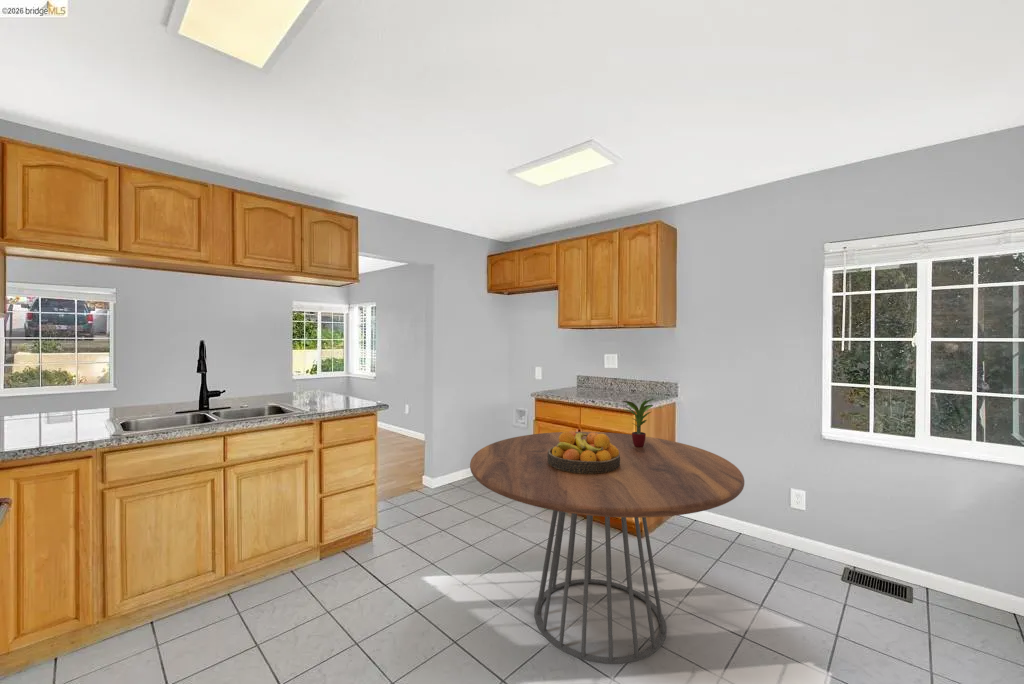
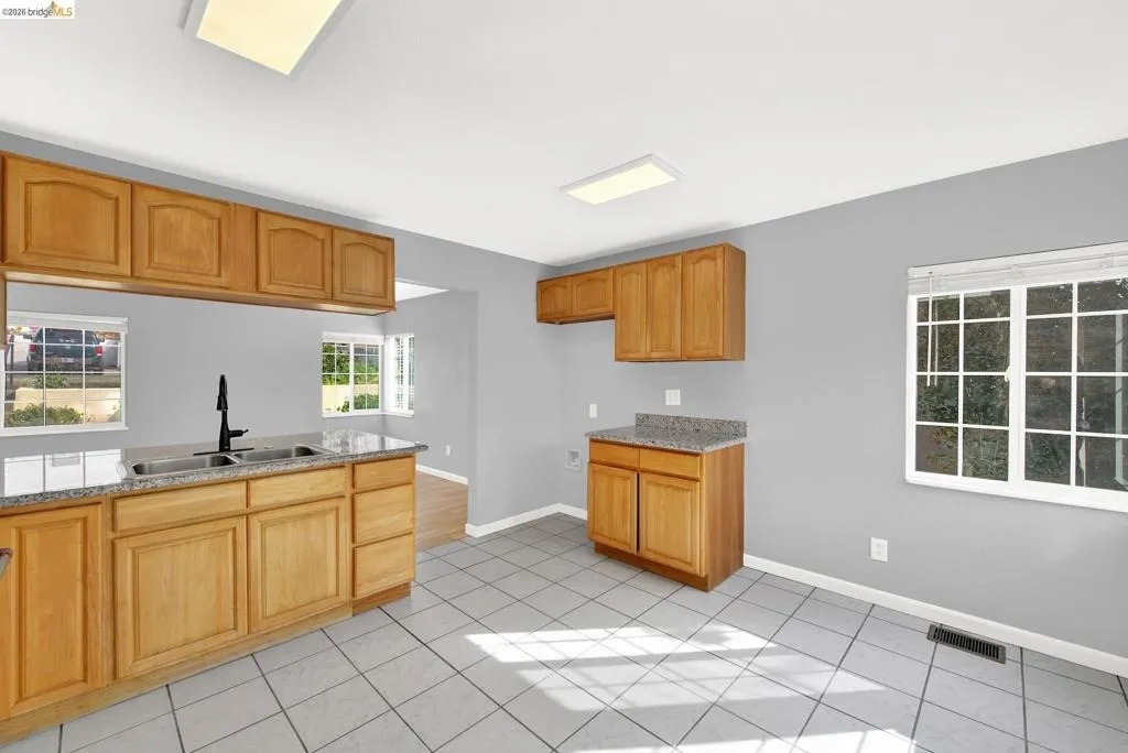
- dining table [469,431,745,665]
- potted plant [621,398,656,447]
- fruit bowl [547,430,620,474]
